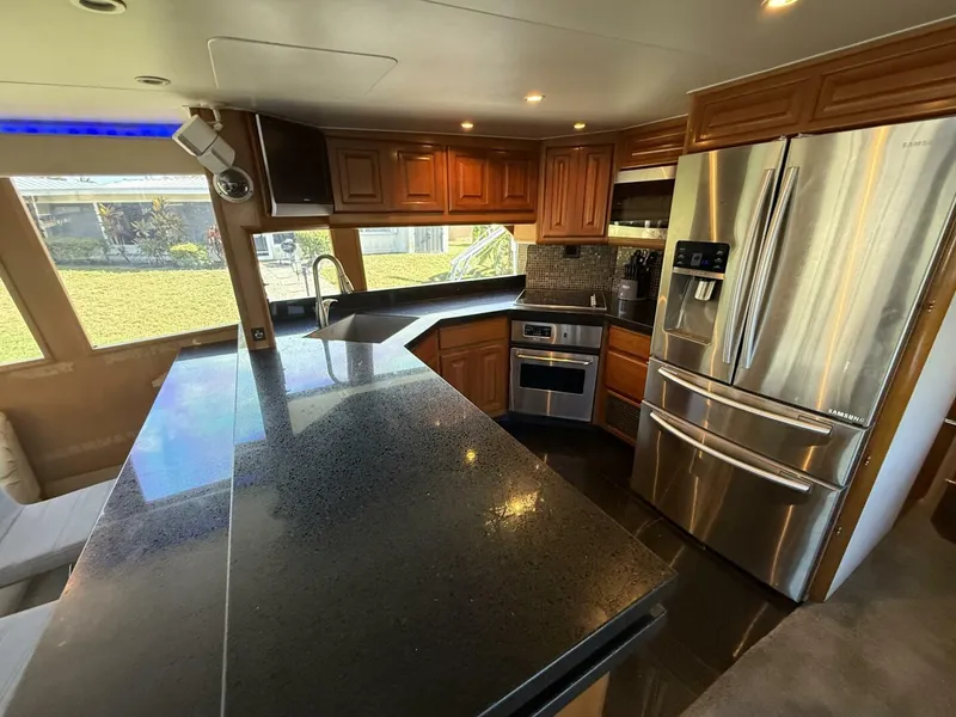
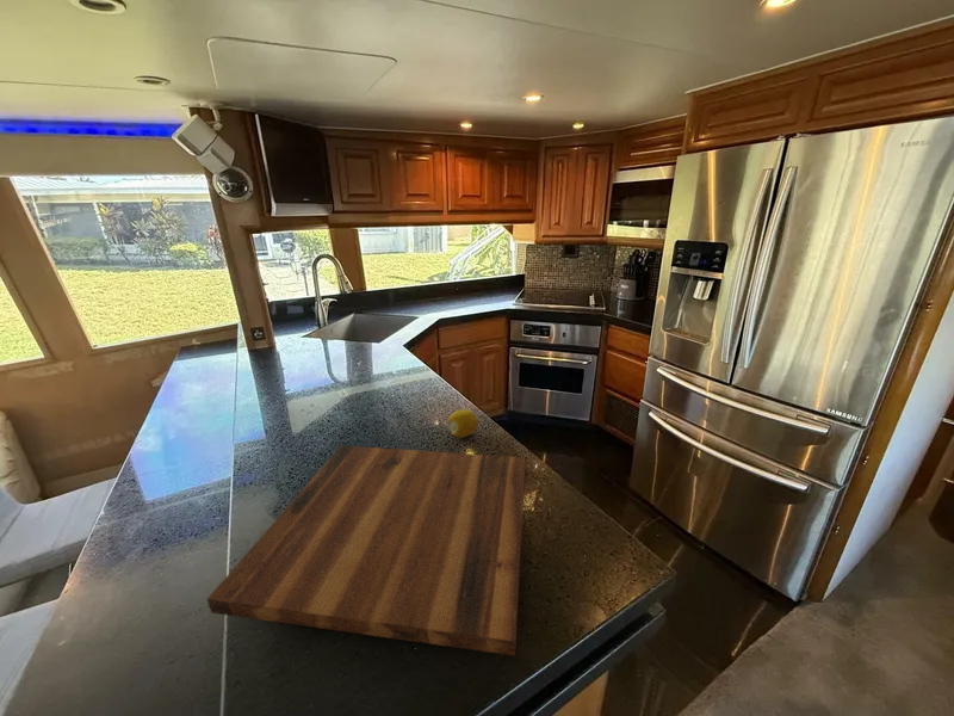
+ cutting board [206,444,527,656]
+ fruit [447,408,479,439]
